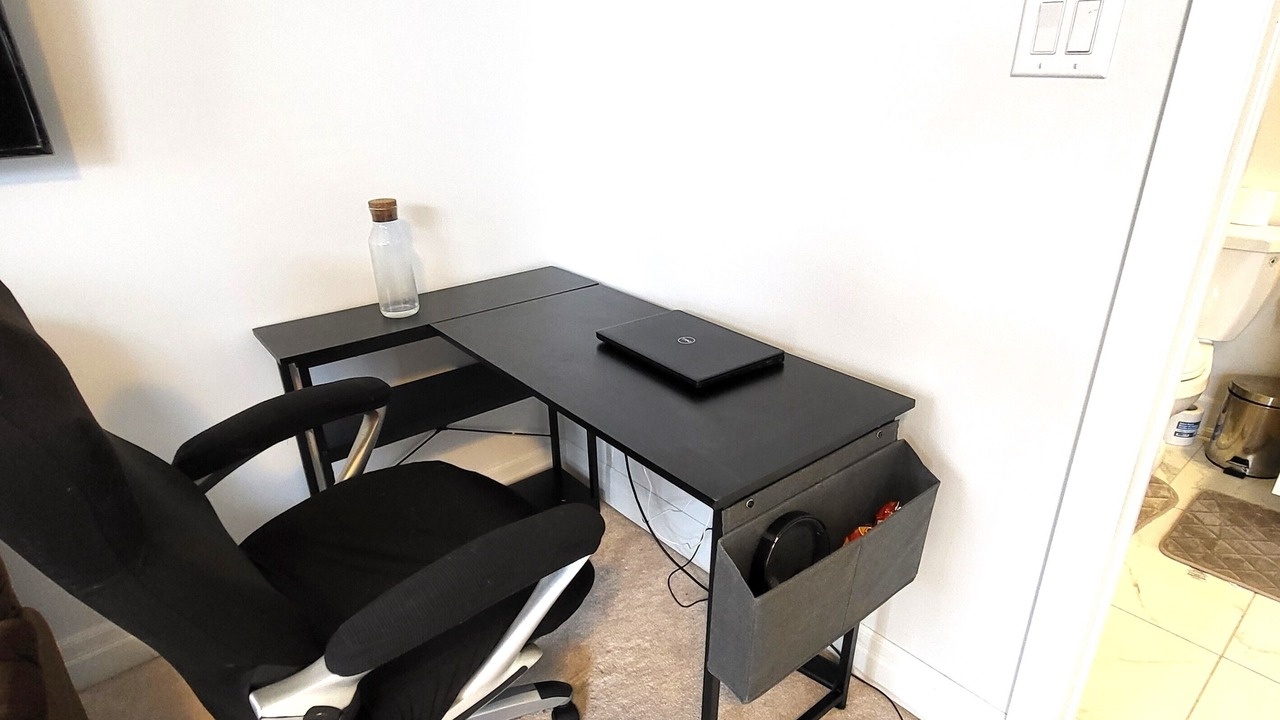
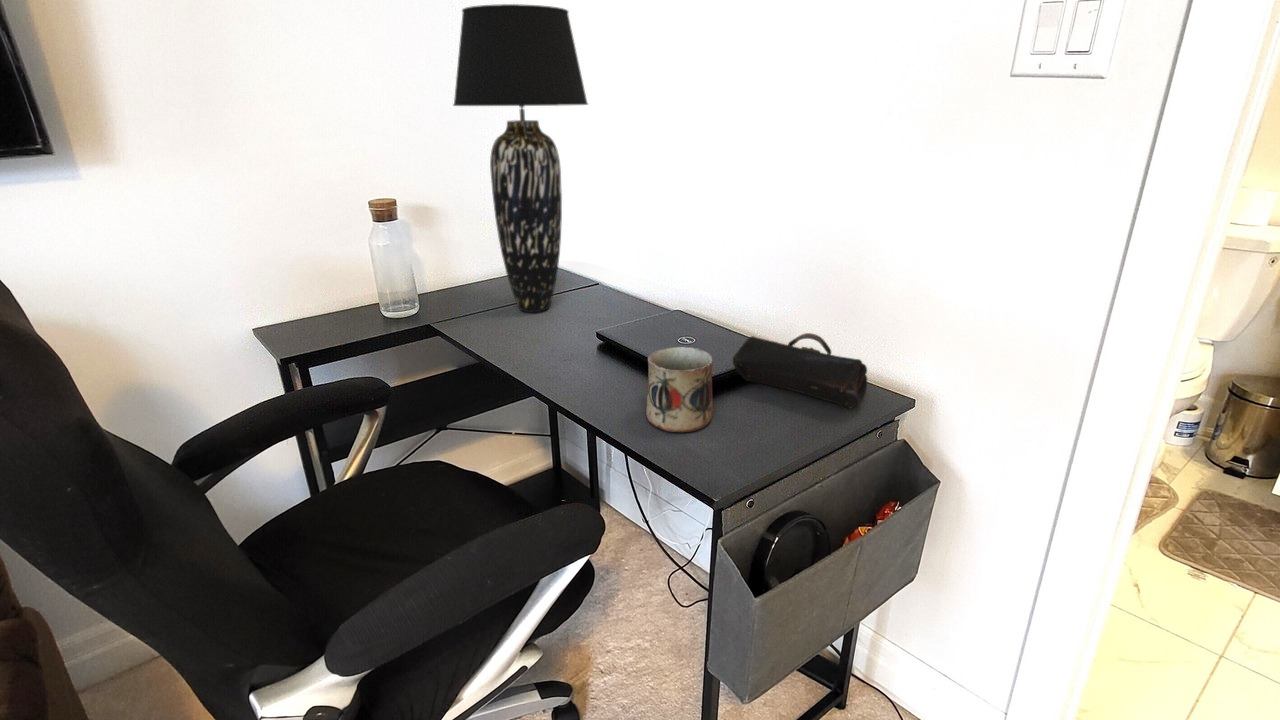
+ table lamp [452,3,589,313]
+ pencil case [732,332,868,410]
+ mug [645,346,714,433]
